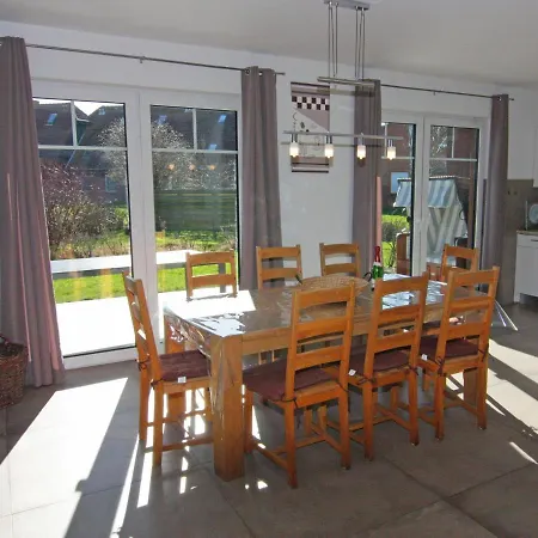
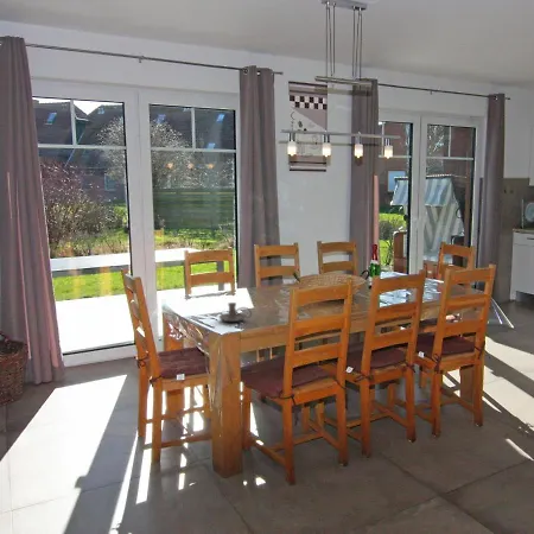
+ candle holder [218,301,253,323]
